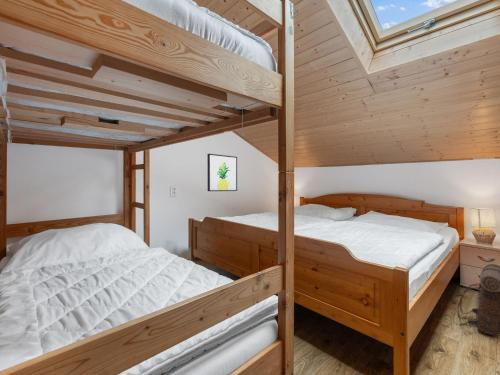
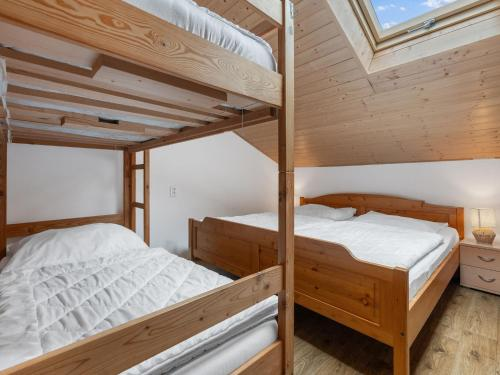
- backpack [455,263,500,336]
- wall art [206,153,238,192]
